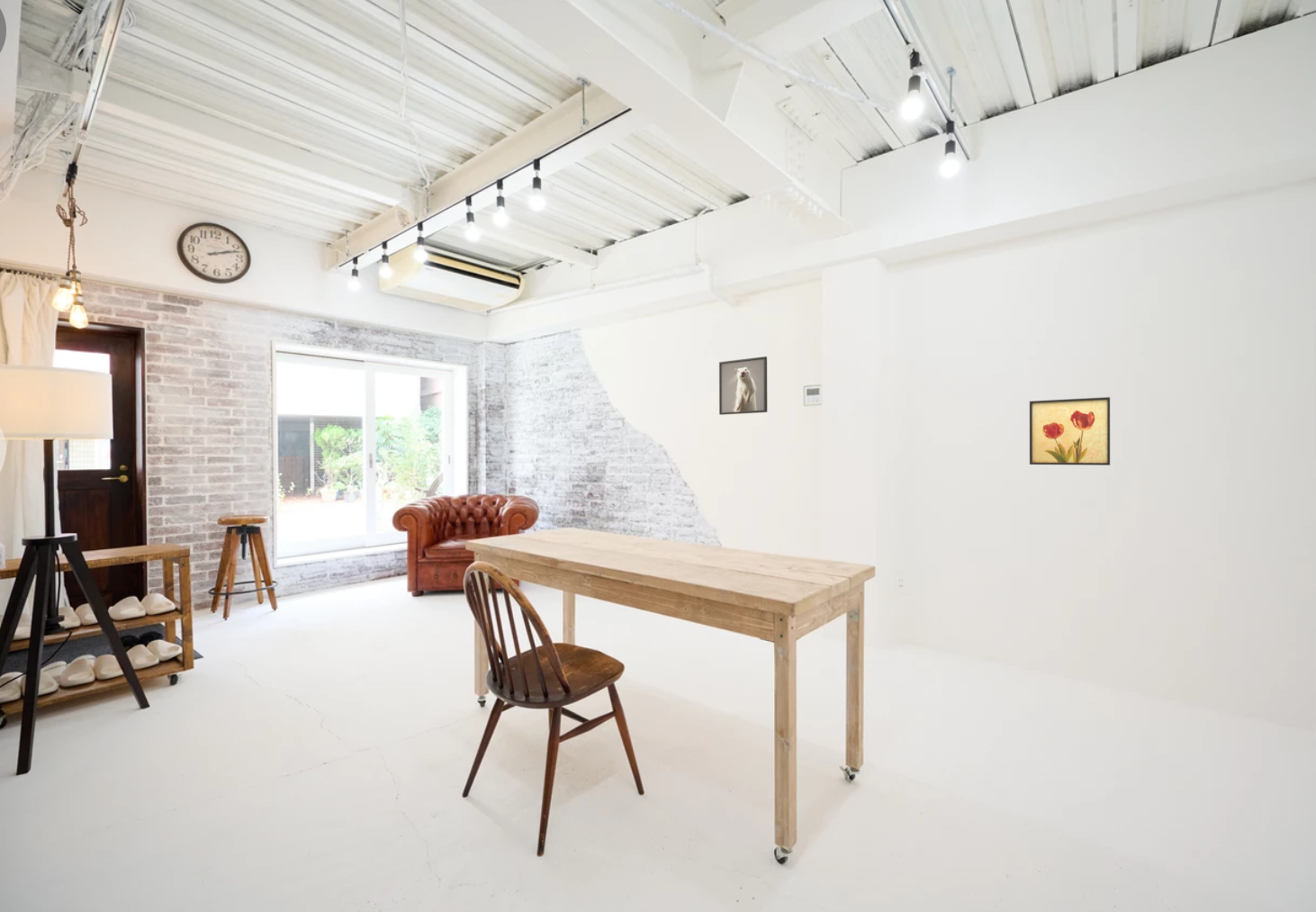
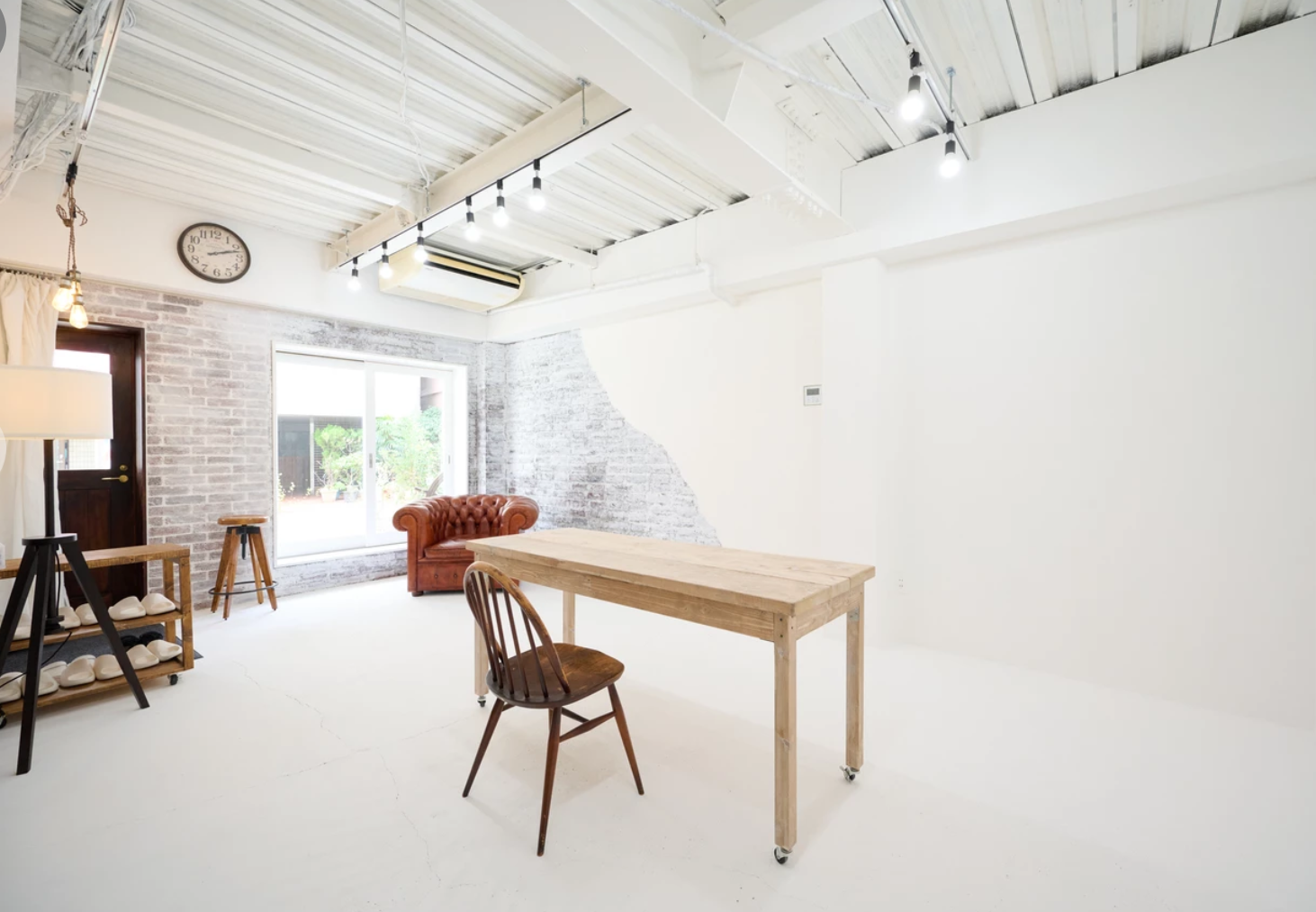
- wall art [1029,396,1111,466]
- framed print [718,356,768,416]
